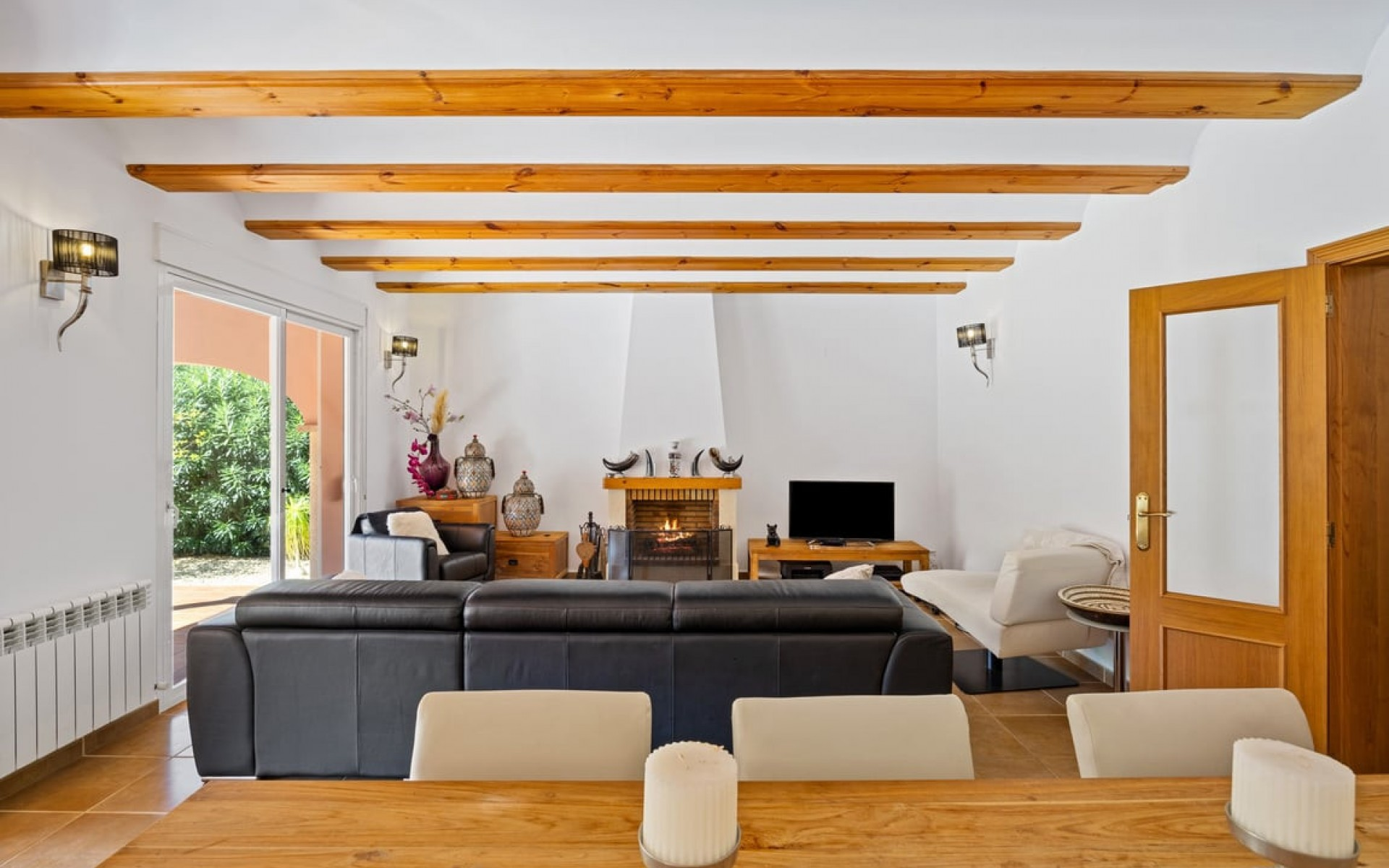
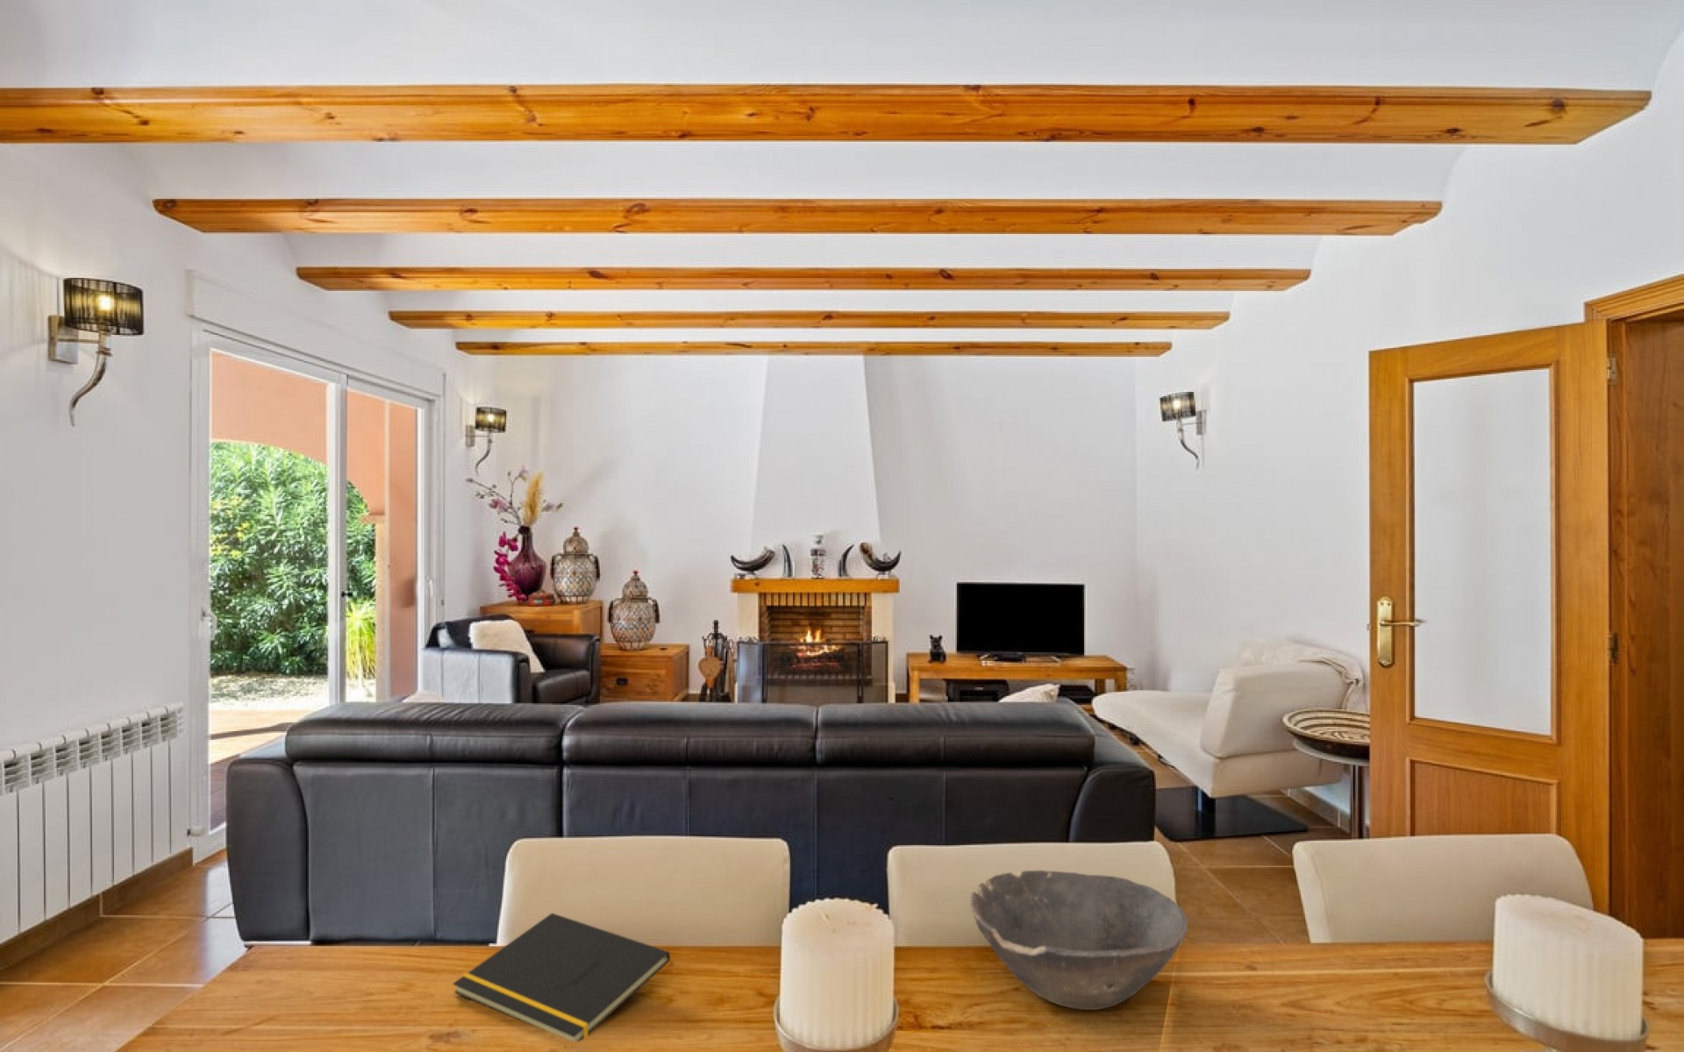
+ notepad [452,911,670,1044]
+ bowl [969,870,1188,1011]
